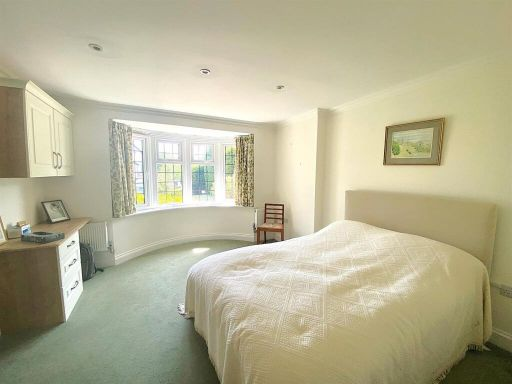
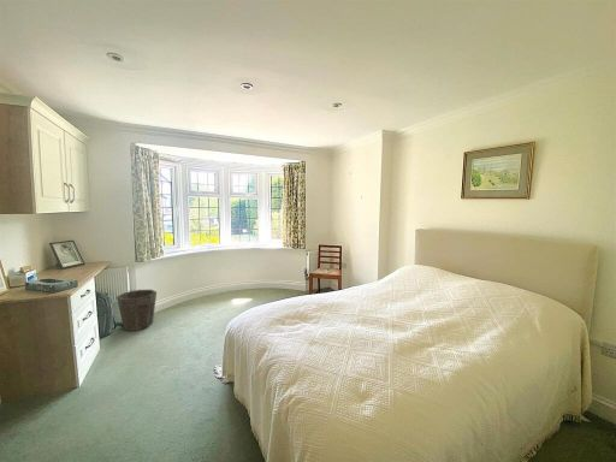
+ waste bin [116,289,158,332]
